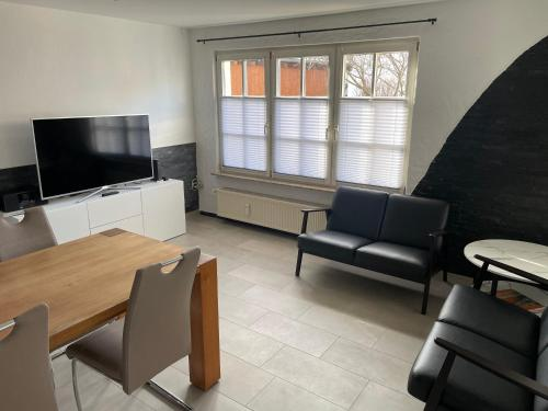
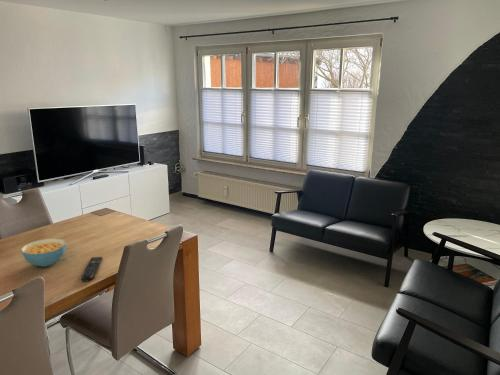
+ cereal bowl [20,238,67,268]
+ remote control [80,256,103,283]
